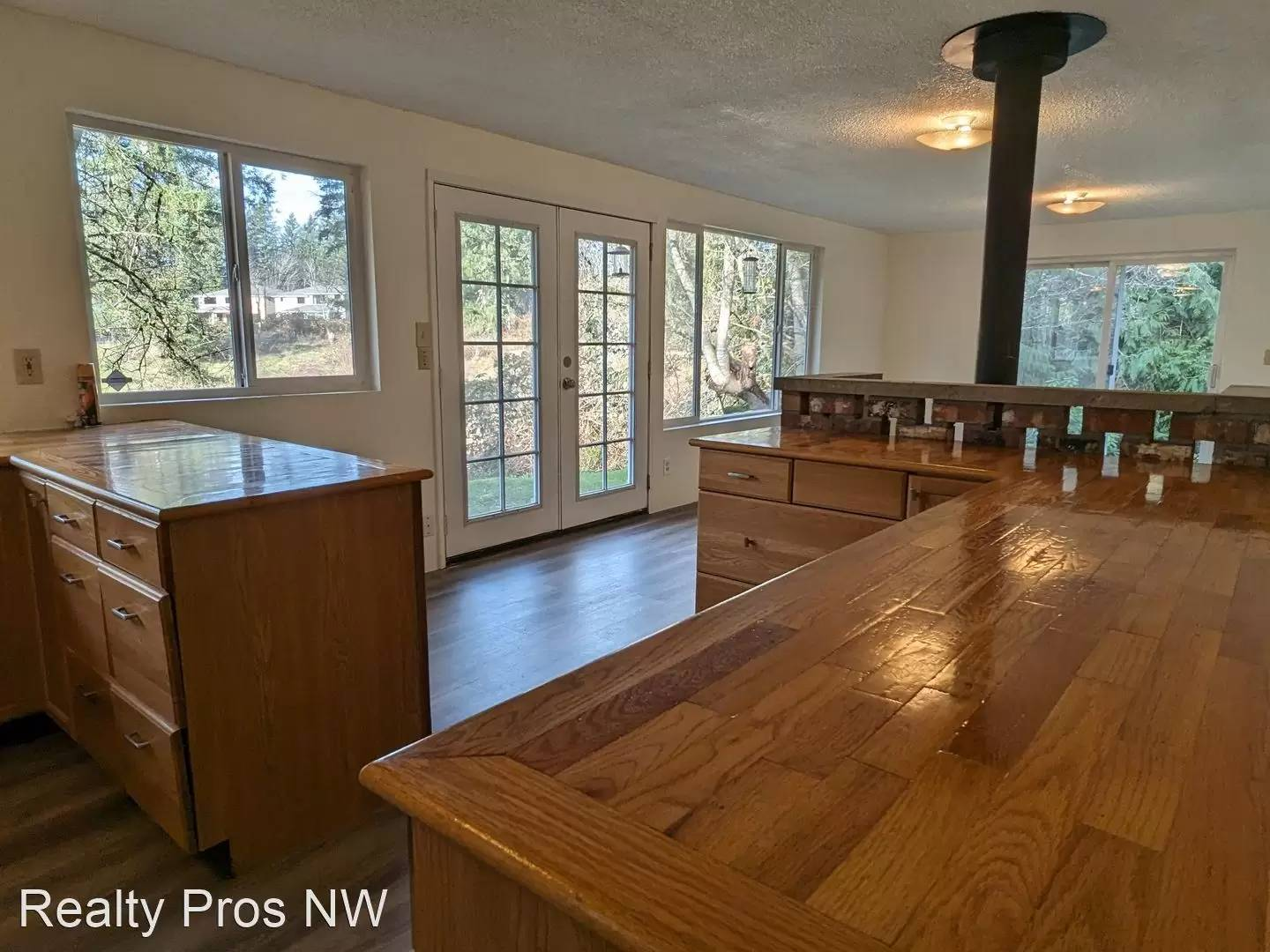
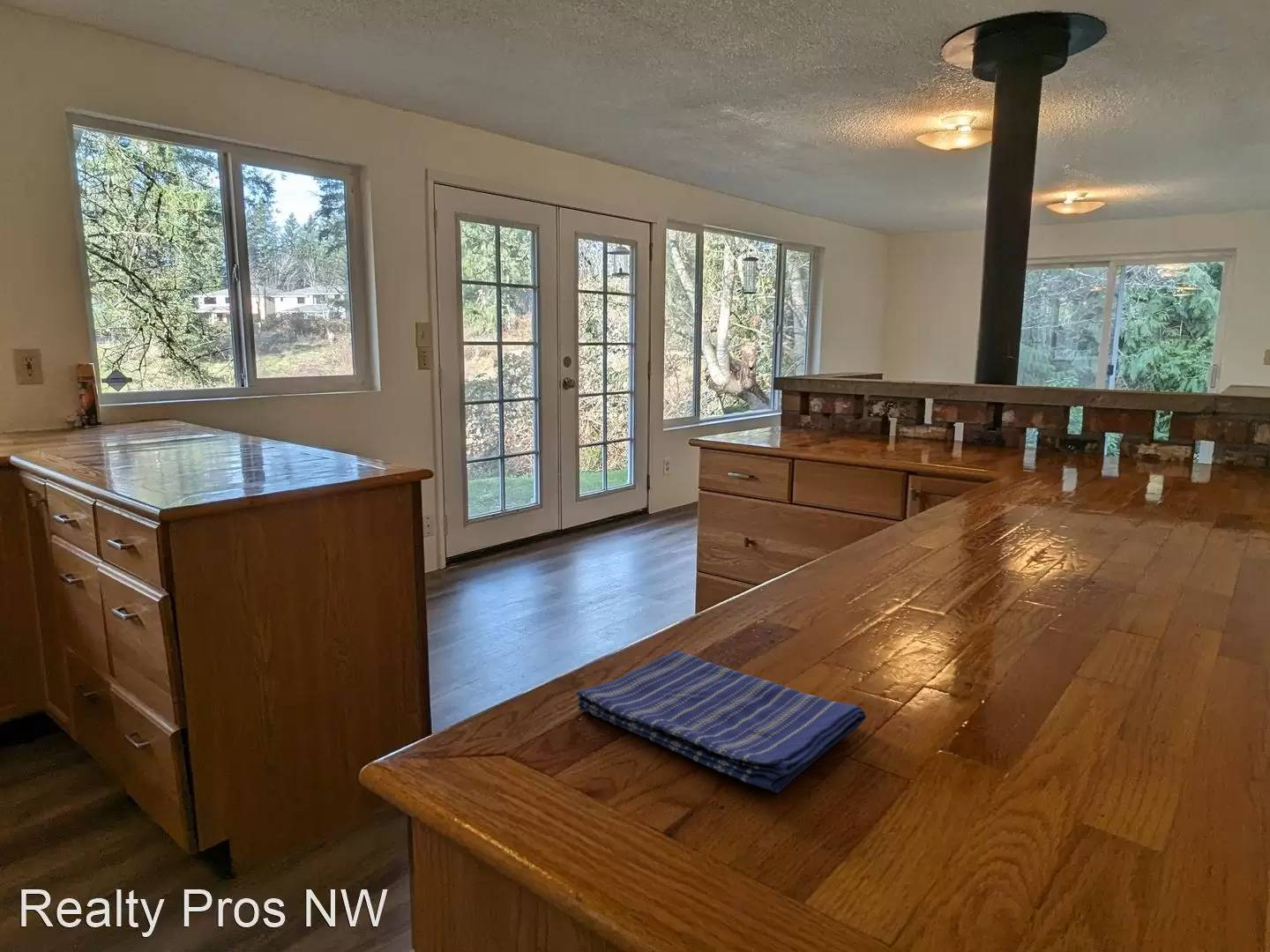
+ dish towel [576,650,867,793]
